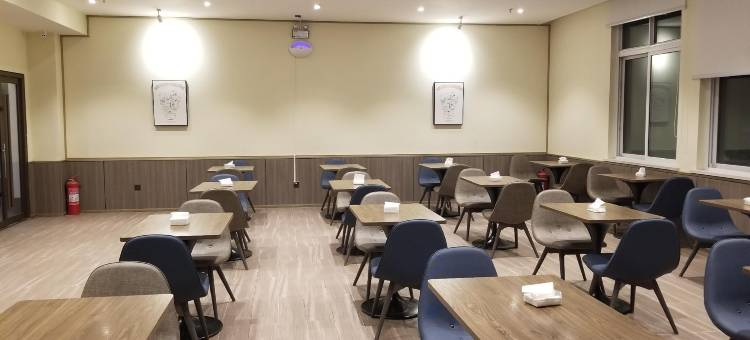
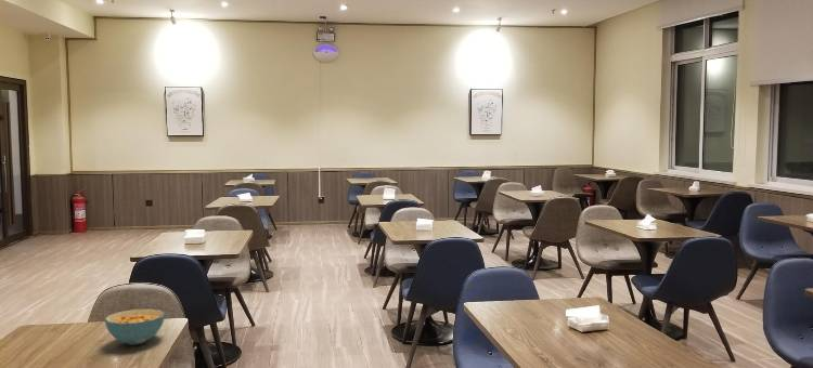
+ cereal bowl [104,307,166,346]
